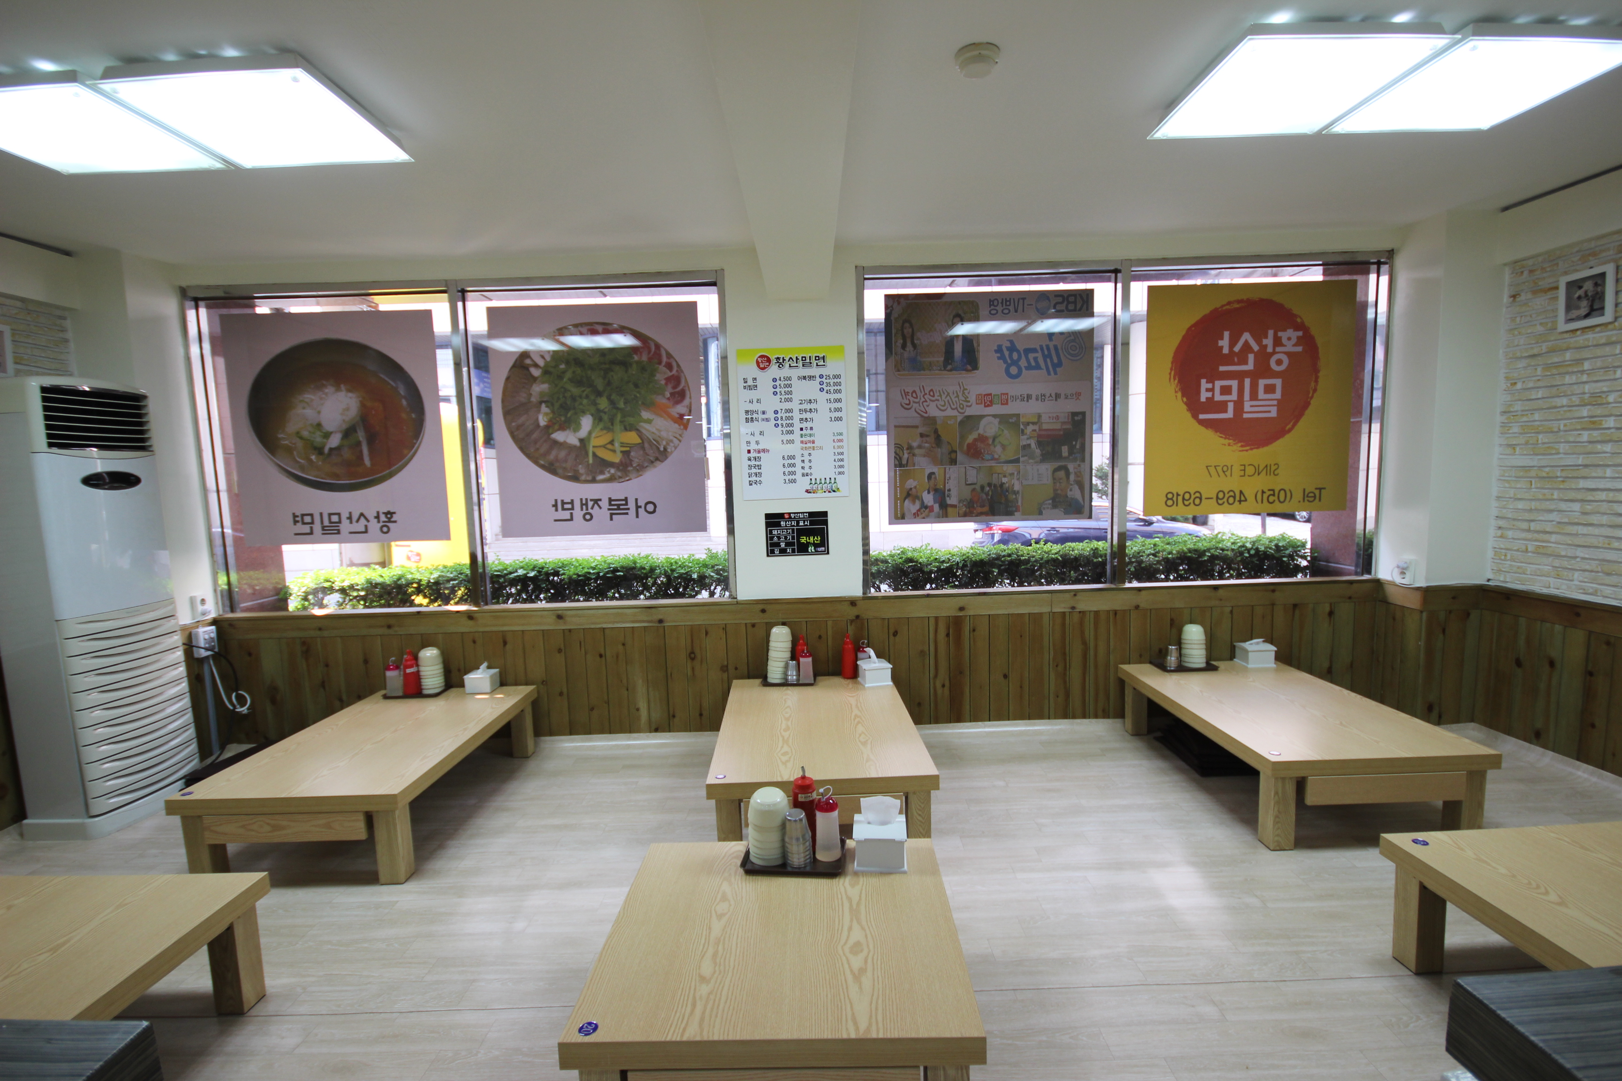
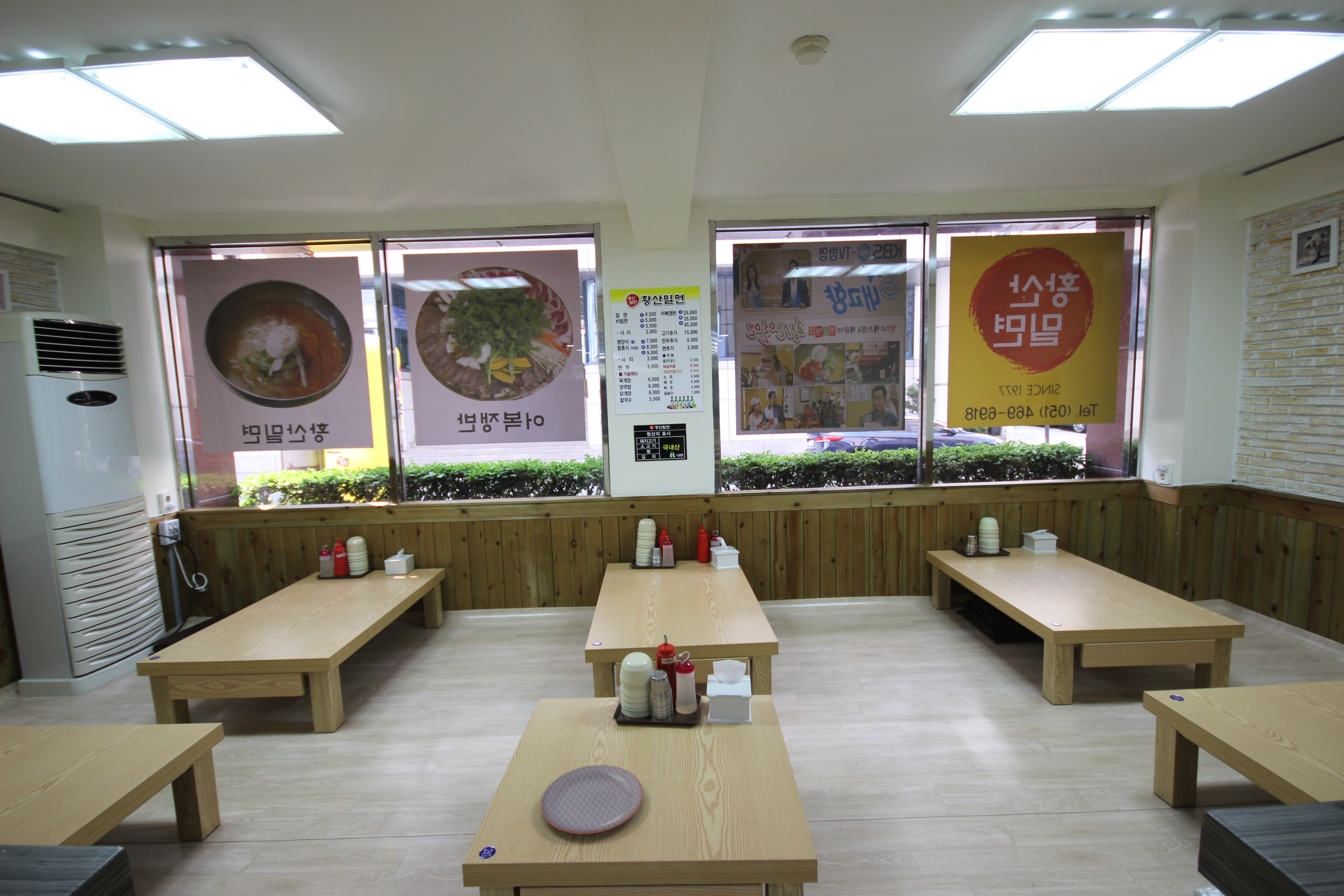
+ plate [541,765,644,835]
